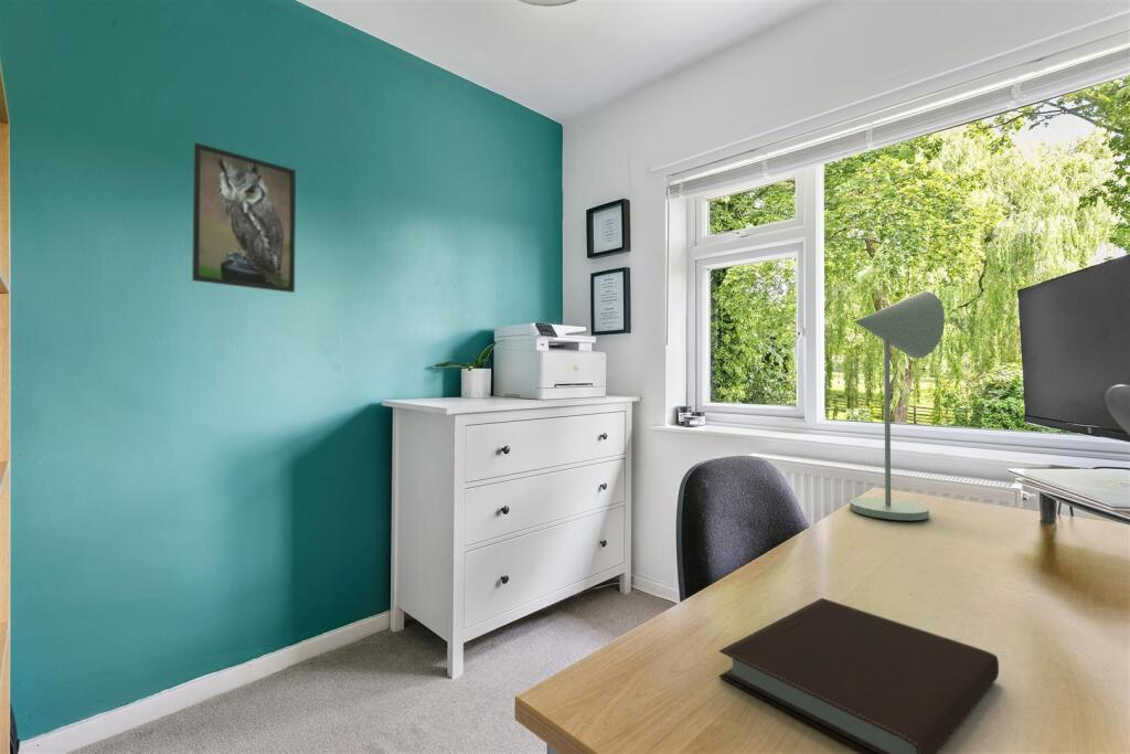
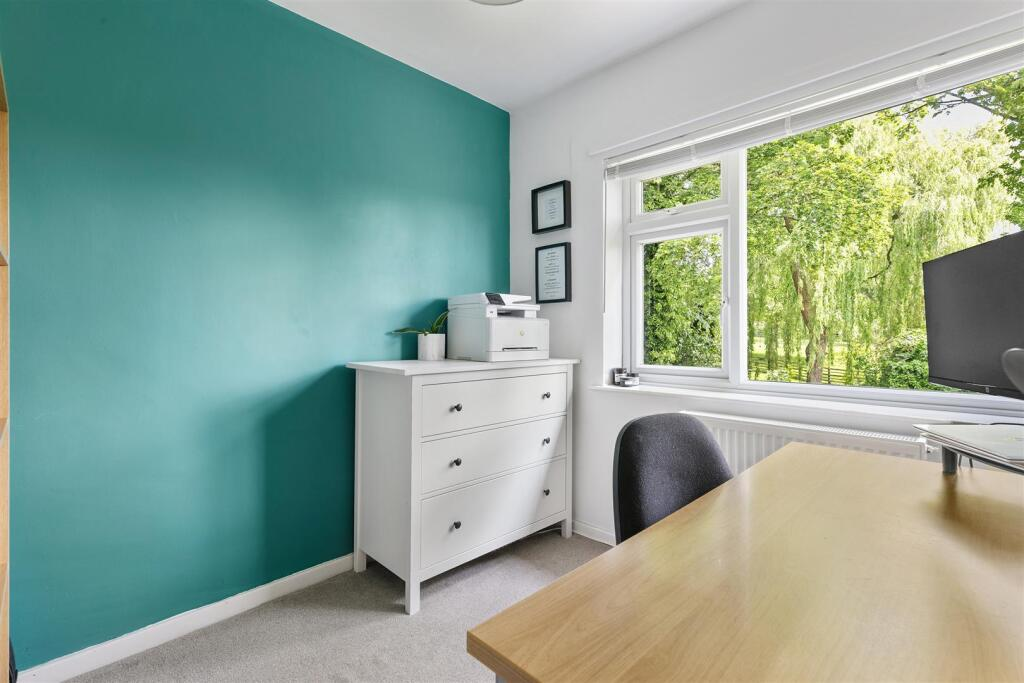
- desk lamp [849,290,946,521]
- notebook [717,597,1000,754]
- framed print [191,141,297,294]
